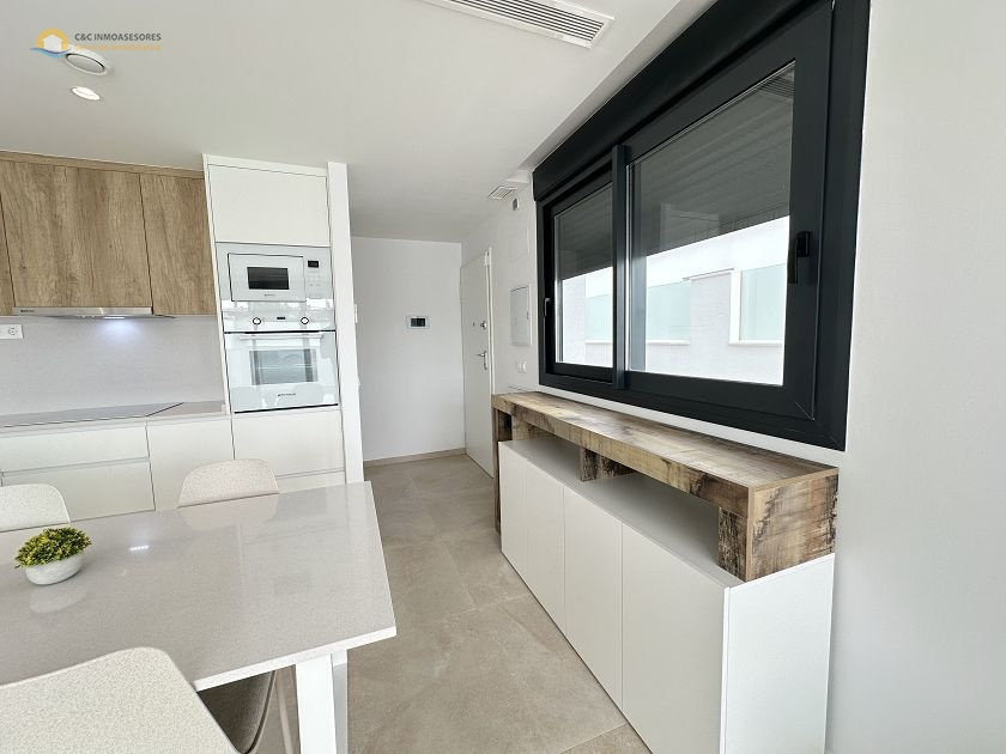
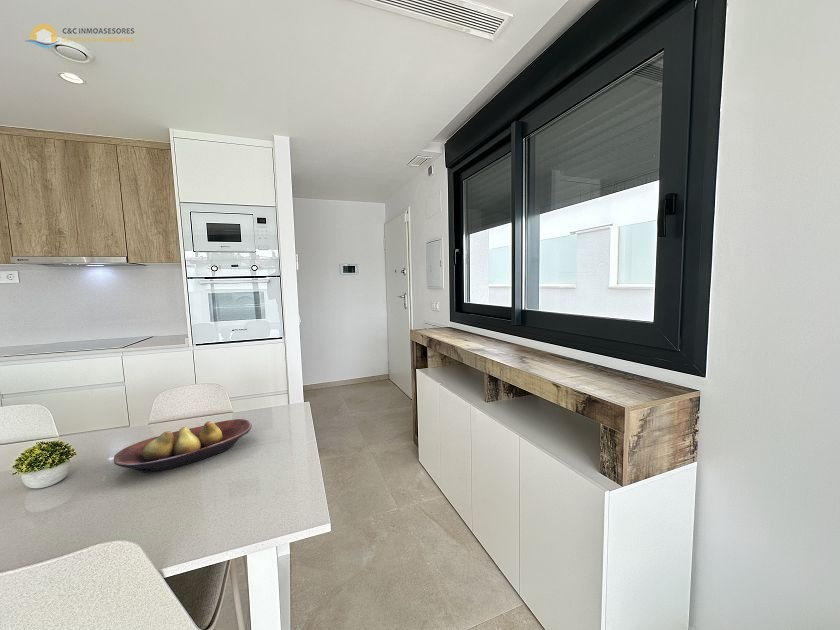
+ fruit bowl [113,418,253,474]
